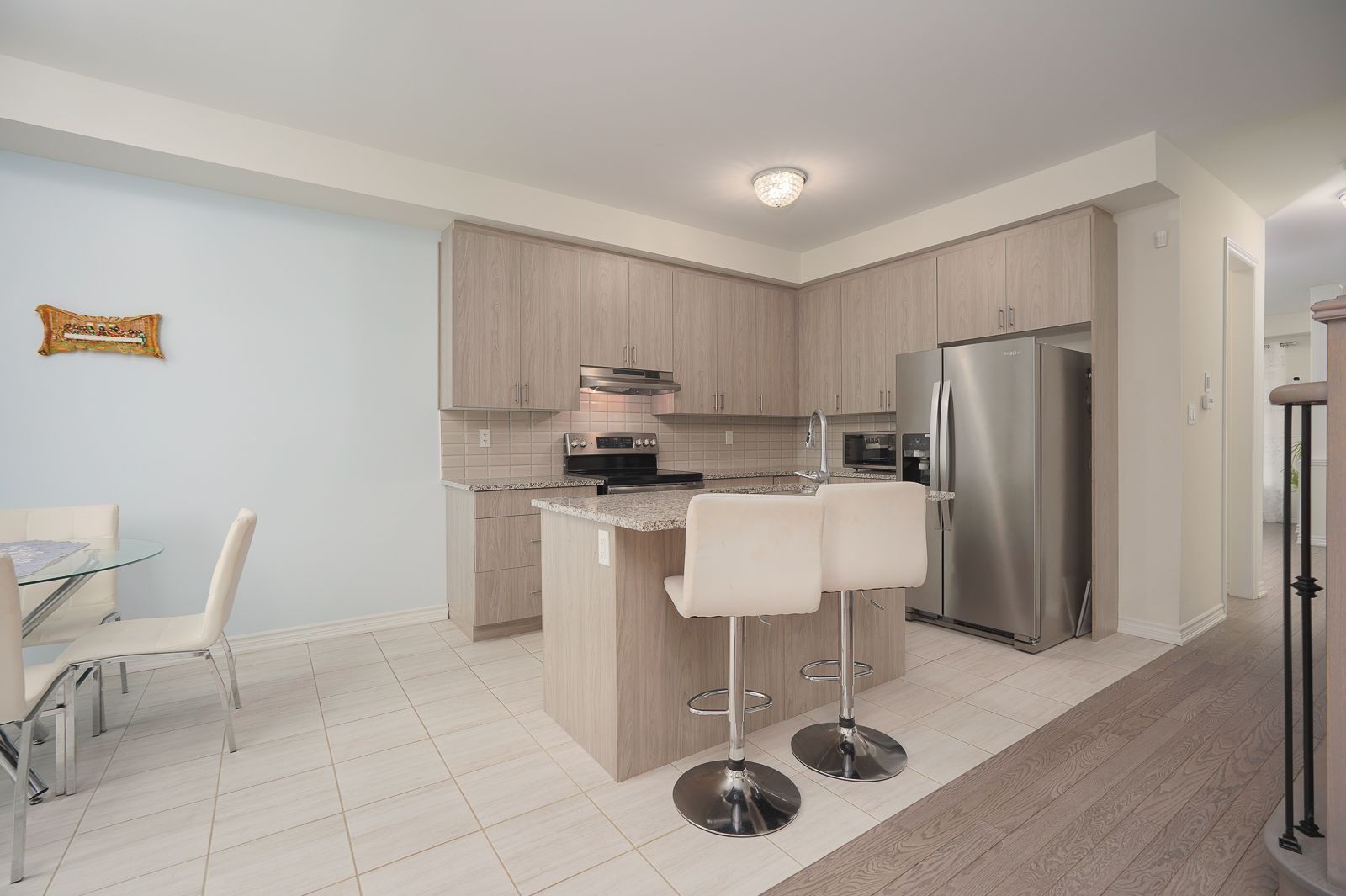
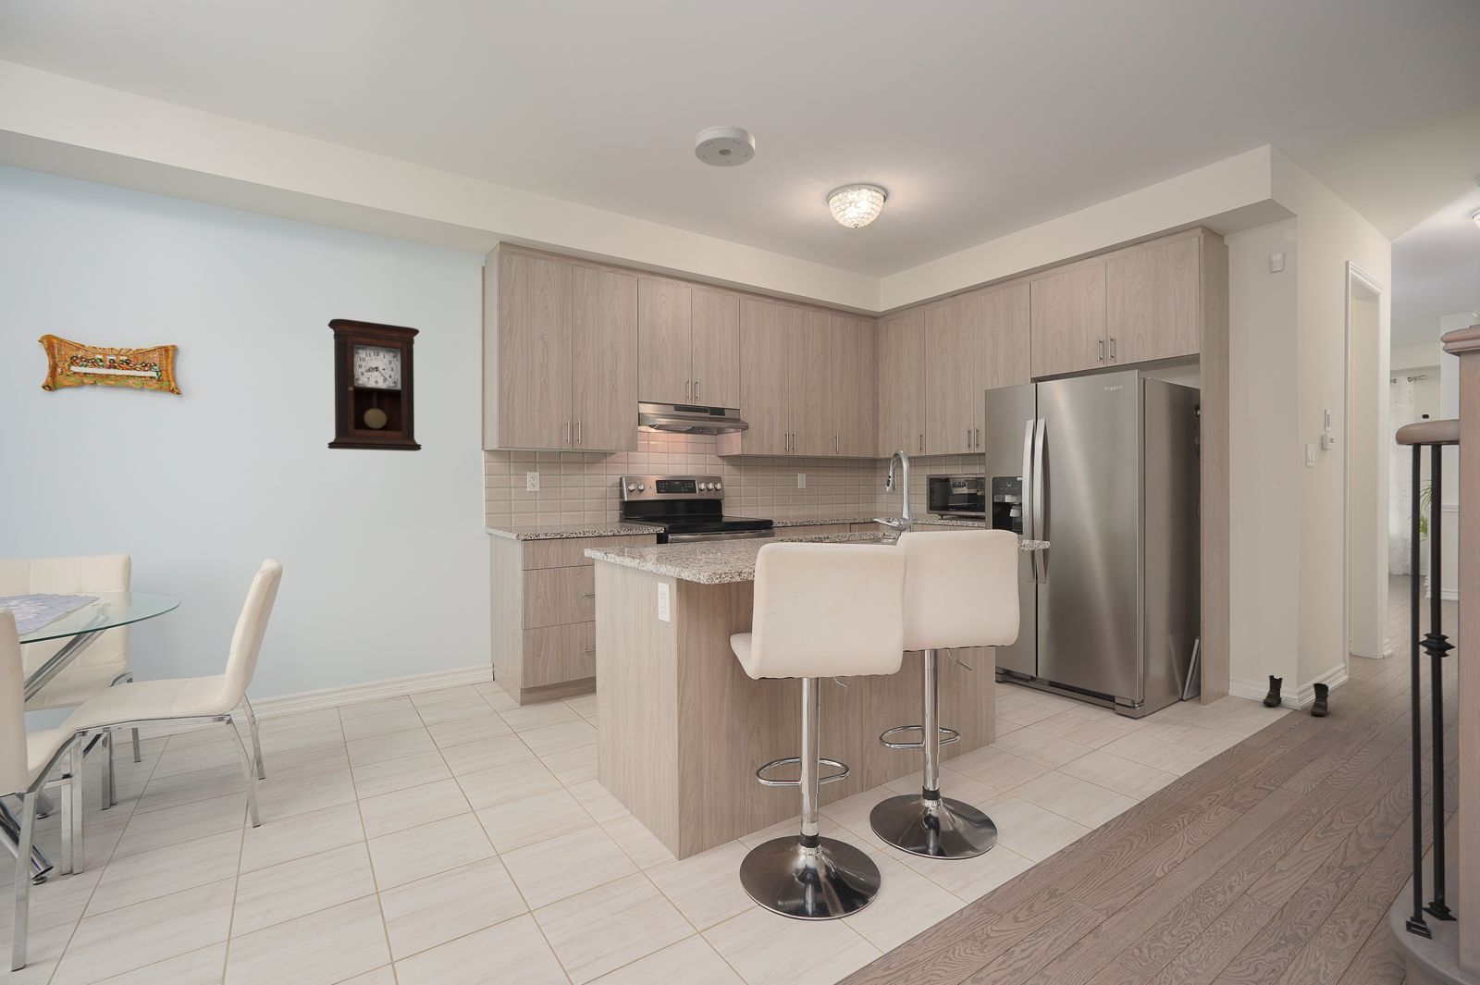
+ smoke detector [694,125,755,167]
+ pendulum clock [327,318,422,452]
+ boots [1262,674,1329,717]
